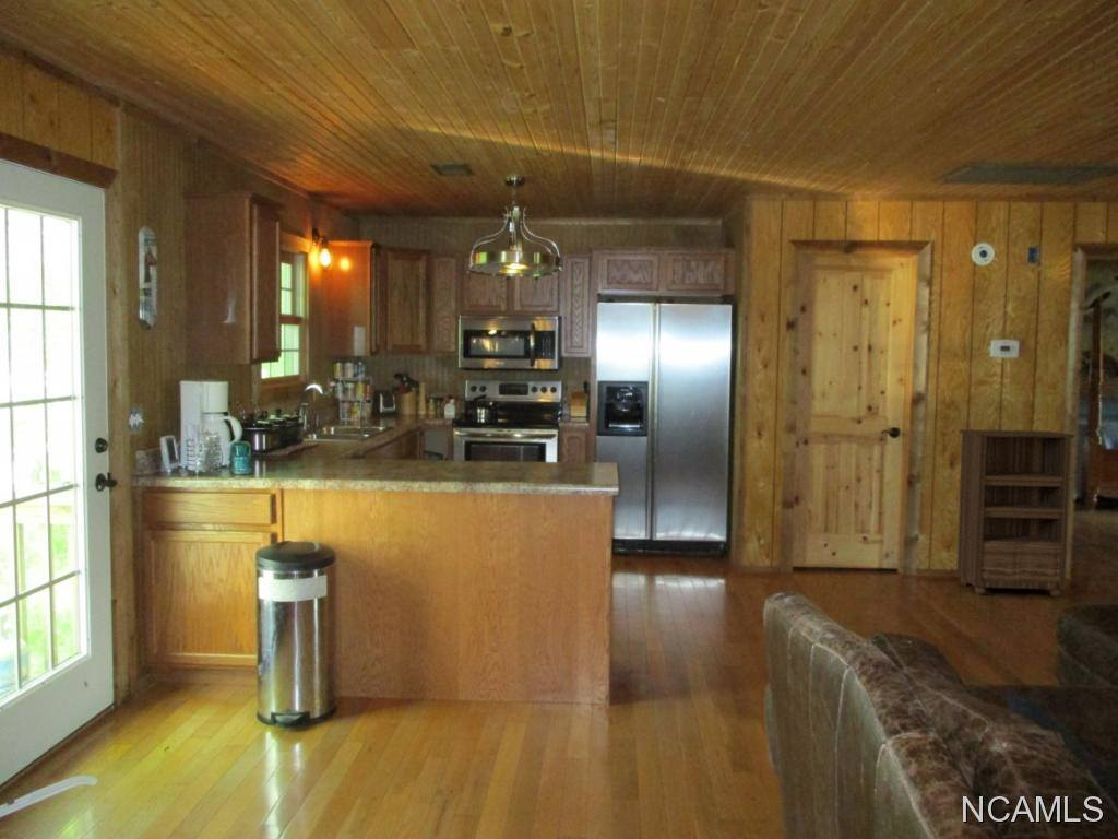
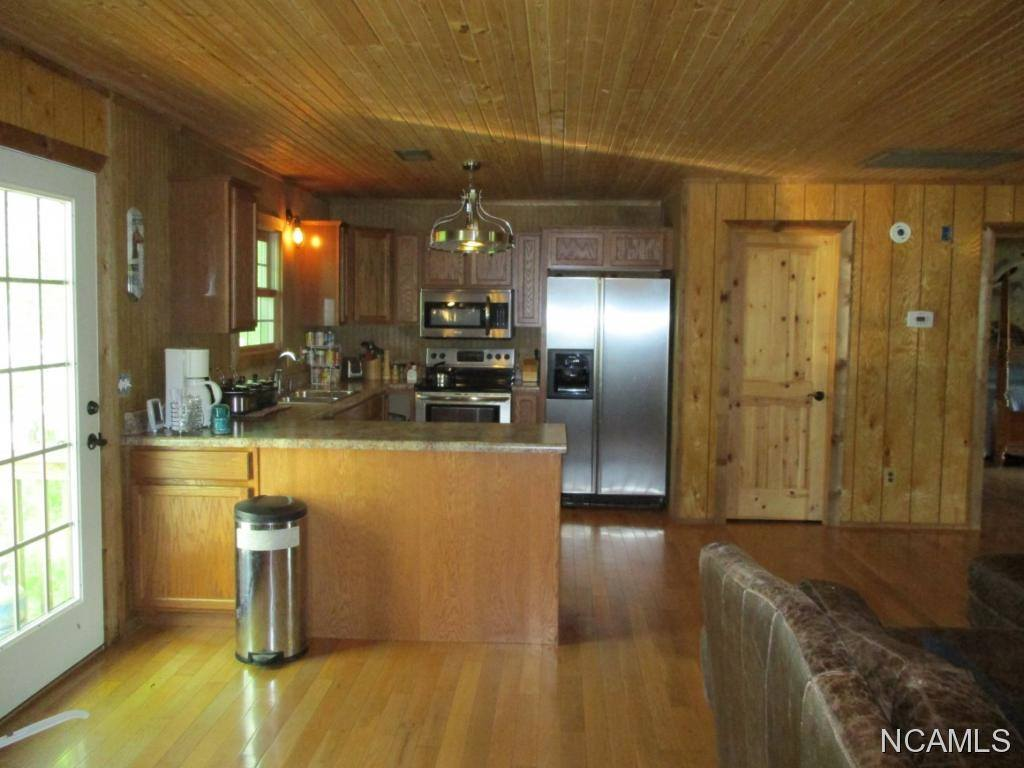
- bookshelf [955,428,1077,598]
